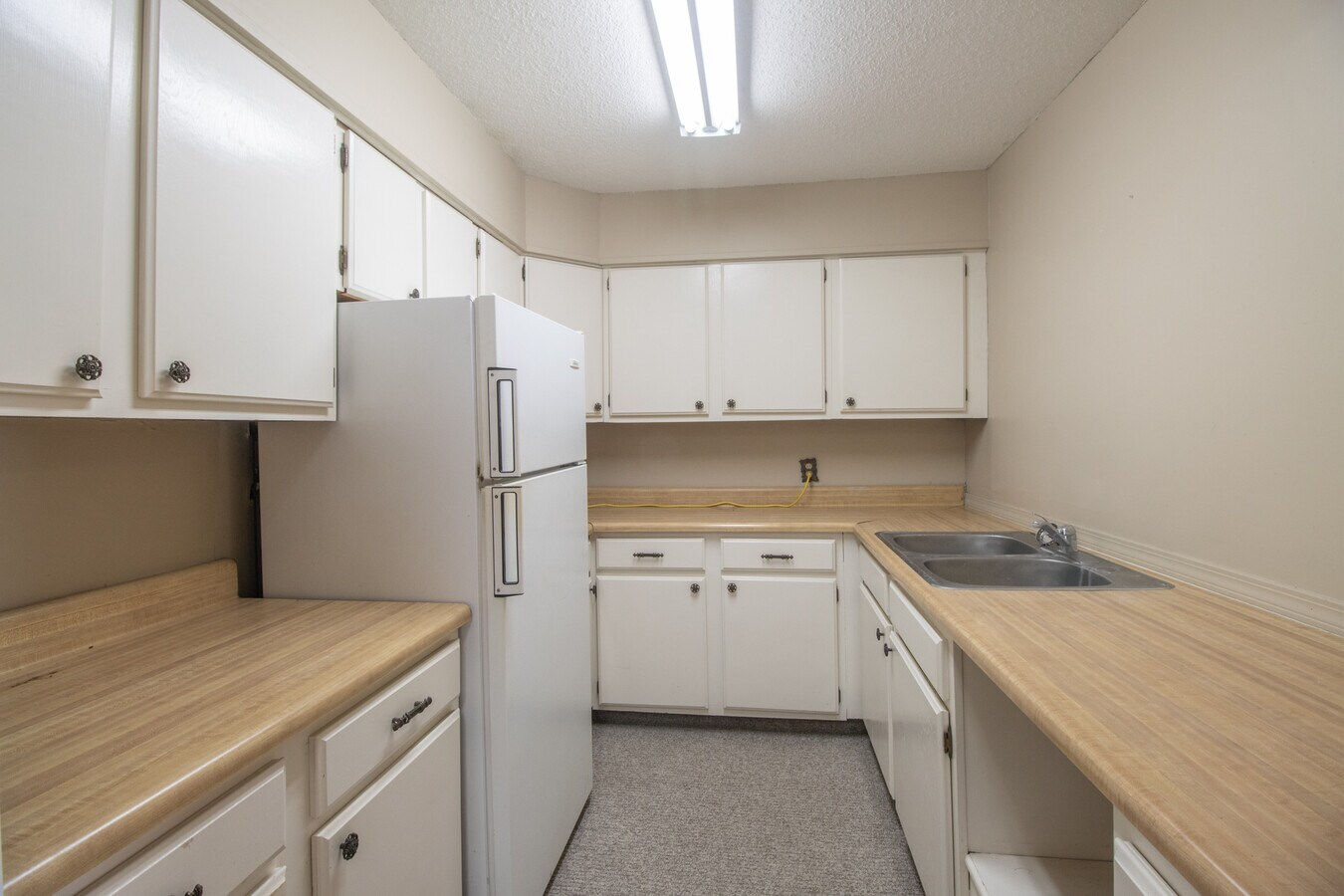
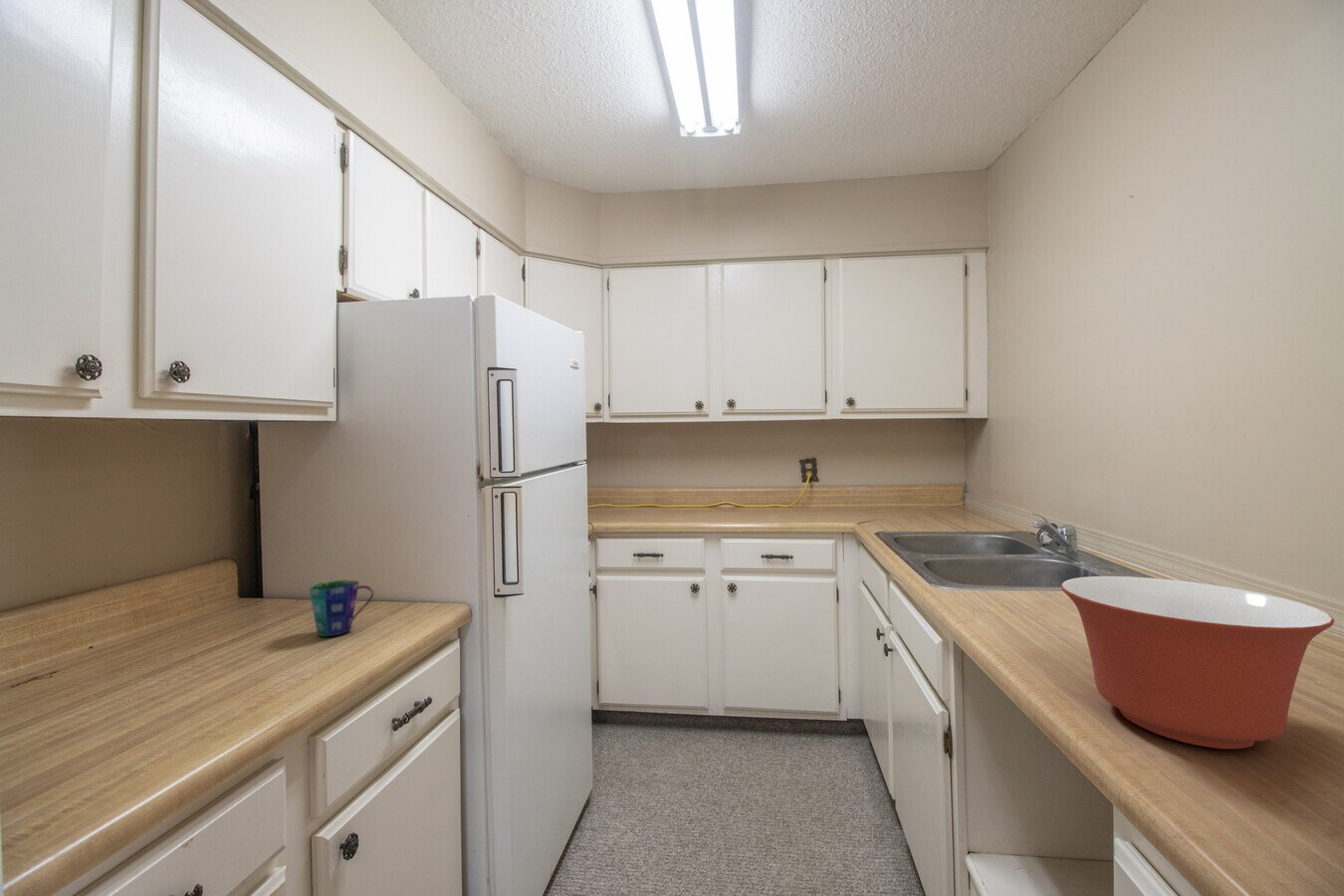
+ mixing bowl [1059,575,1336,750]
+ cup [308,579,374,637]
